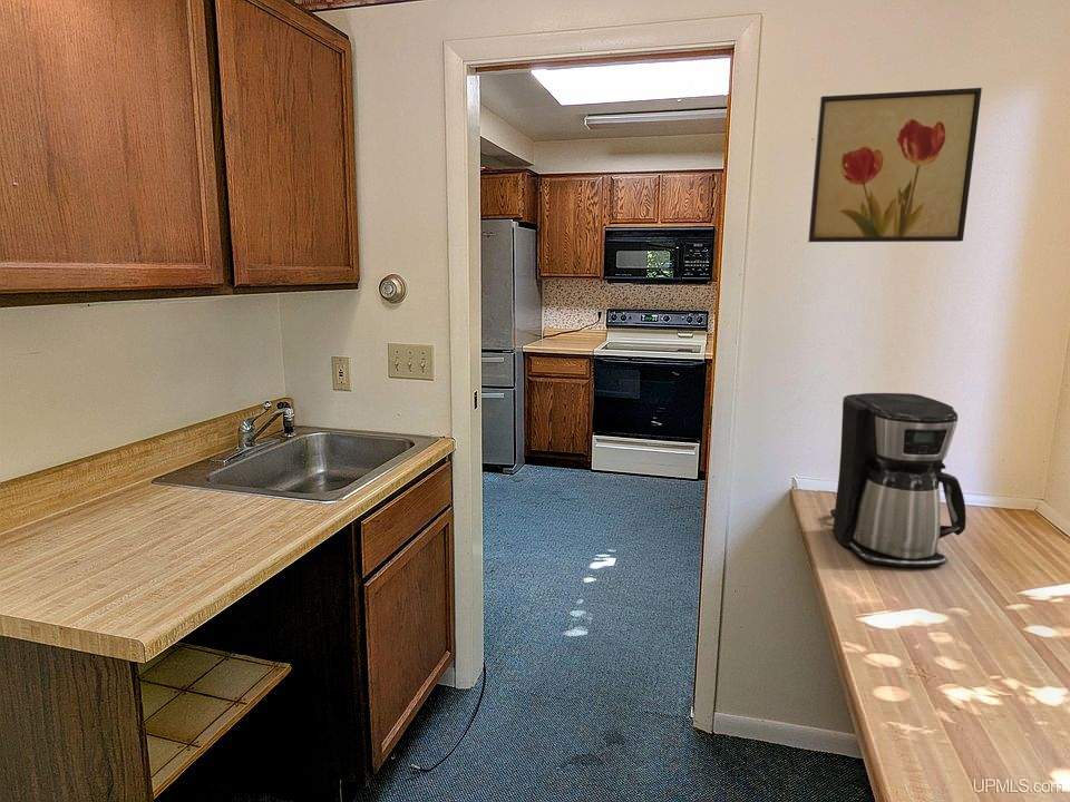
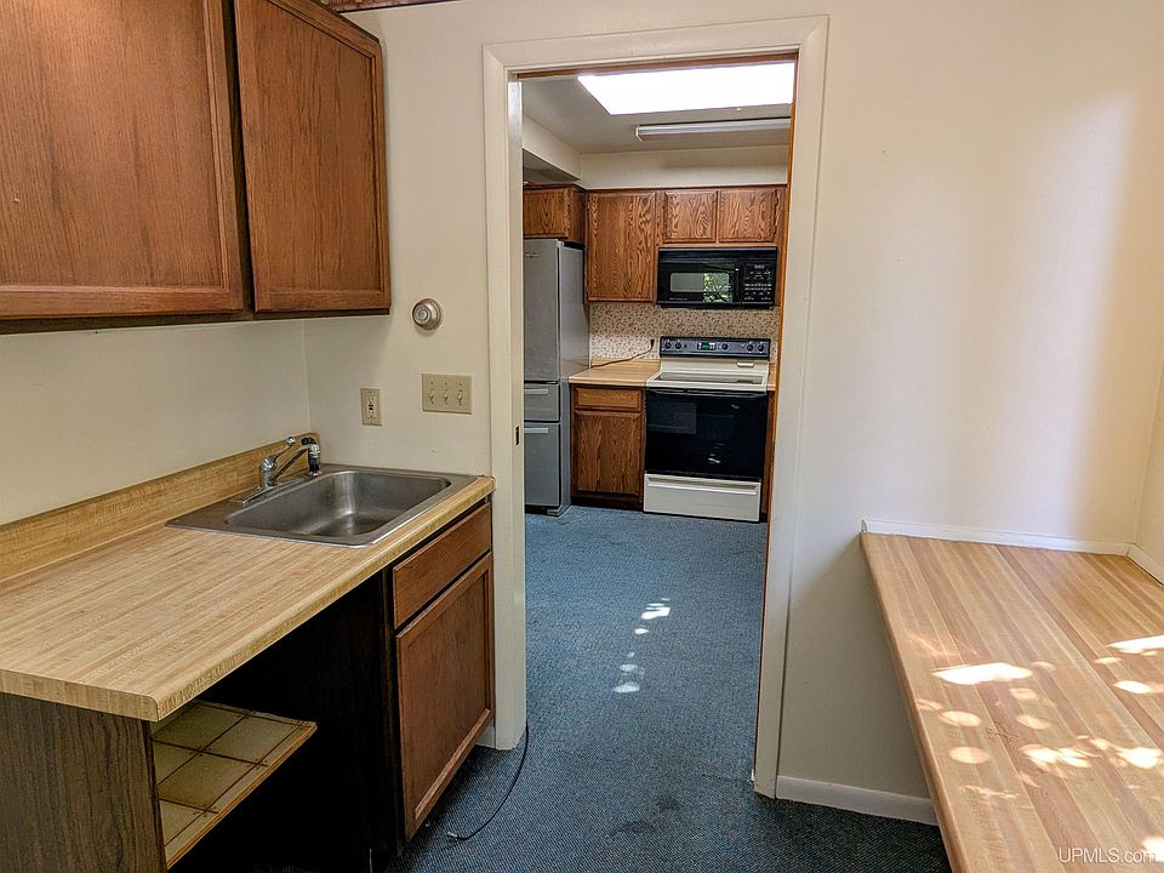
- coffee maker [829,392,967,568]
- wall art [807,87,983,243]
